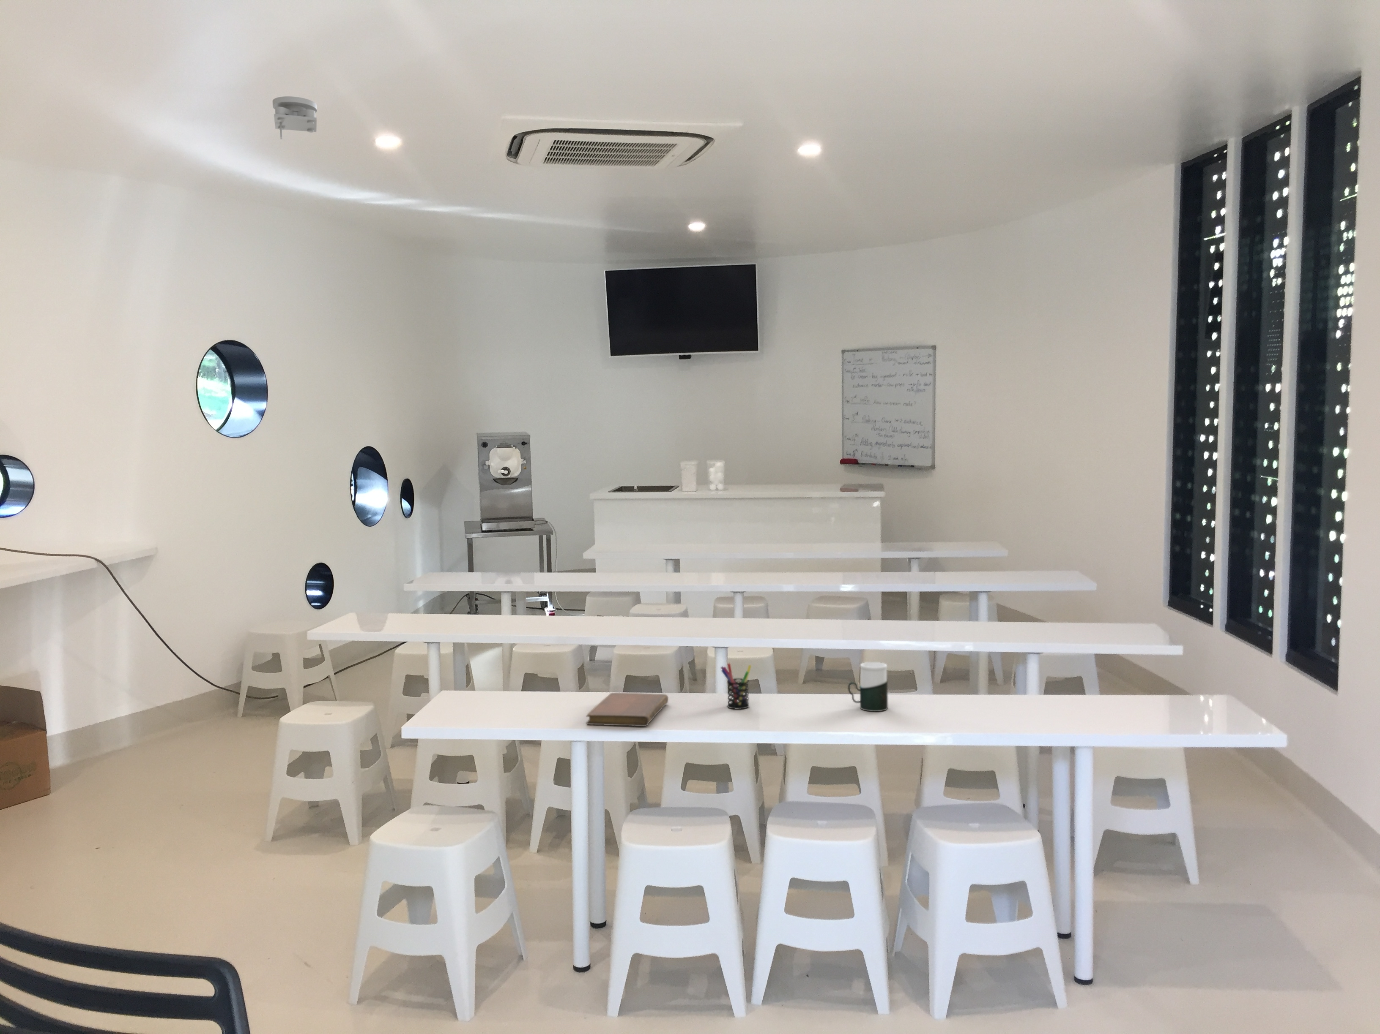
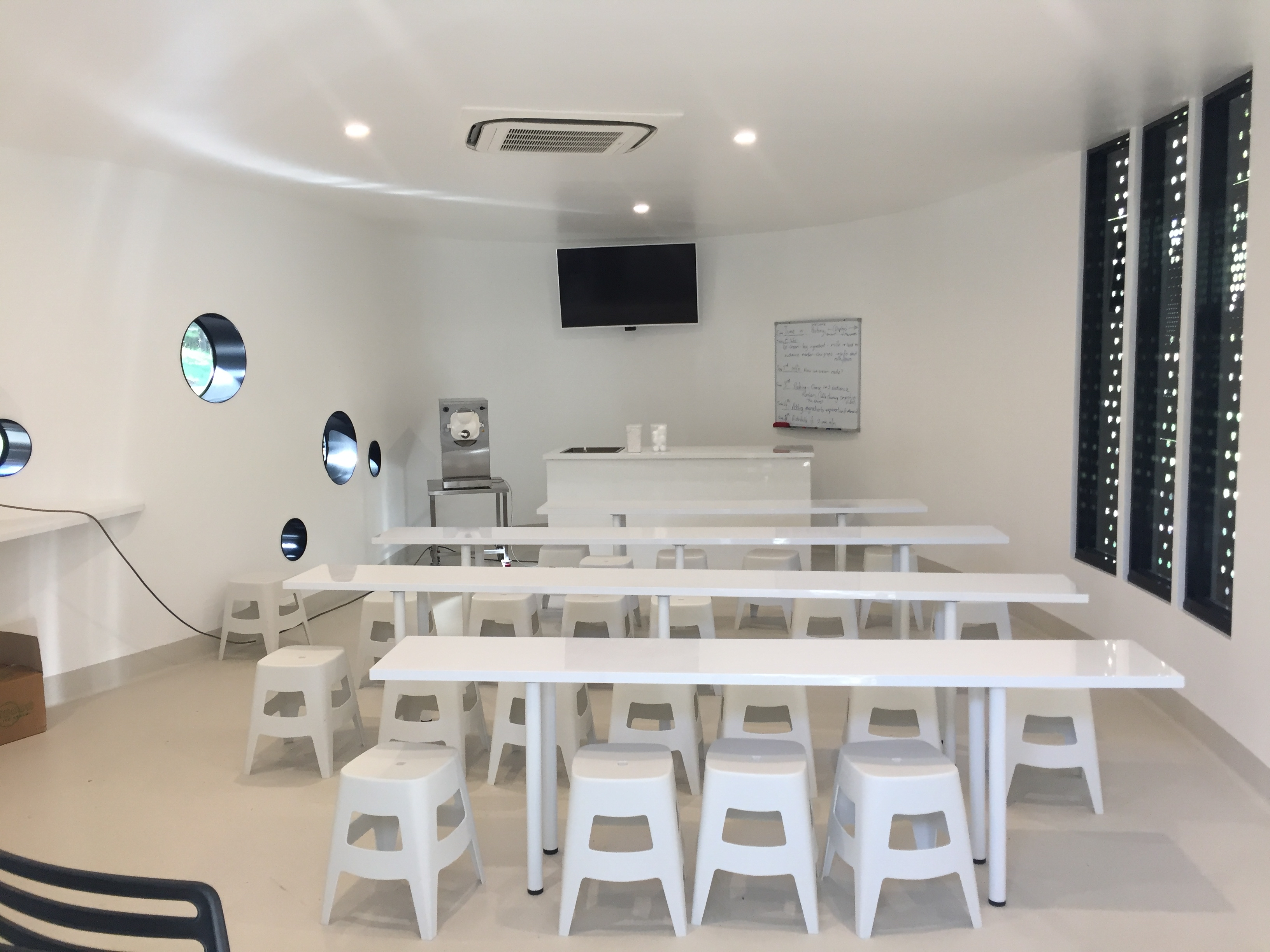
- smoke detector [273,96,317,140]
- cup [848,661,889,711]
- notebook [586,692,669,727]
- pen holder [720,663,752,709]
